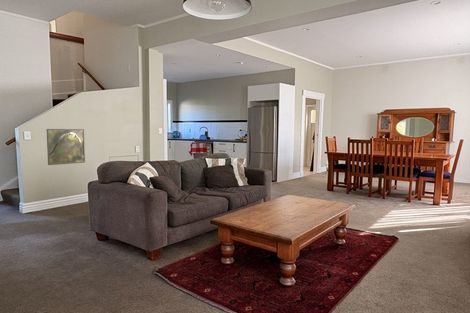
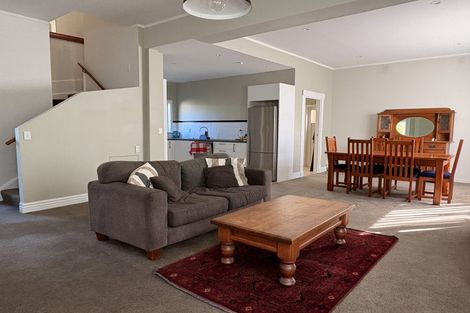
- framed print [46,128,86,166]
